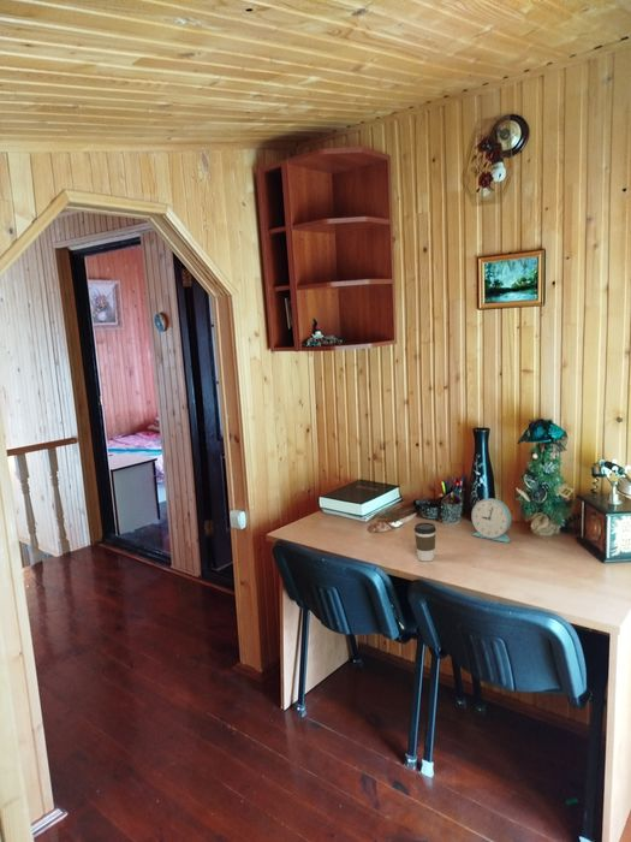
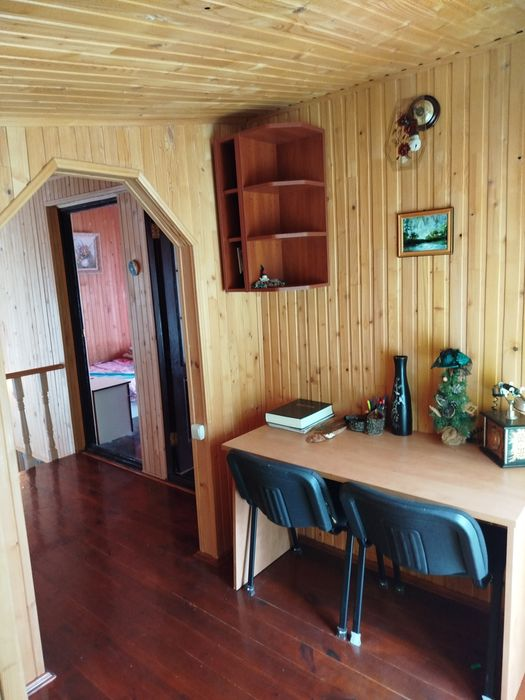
- coffee cup [413,521,437,563]
- alarm clock [470,497,512,544]
